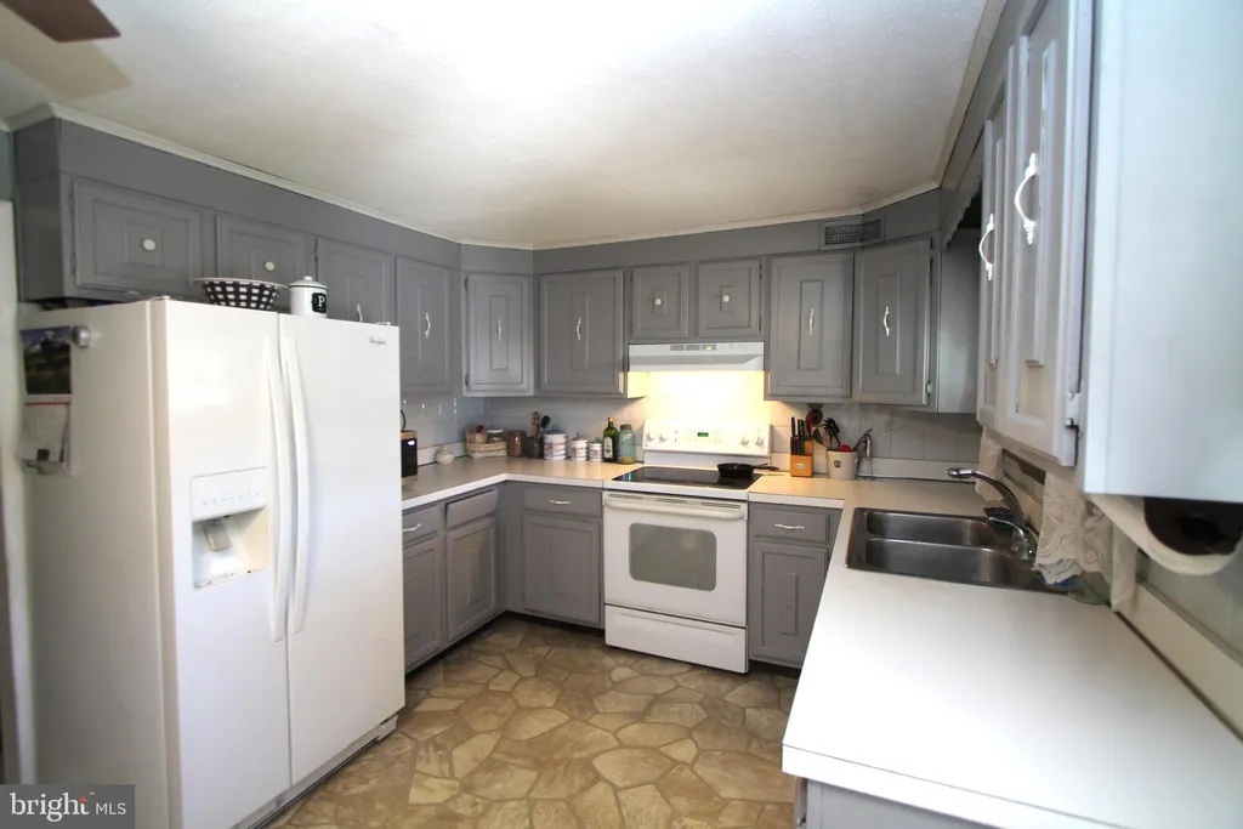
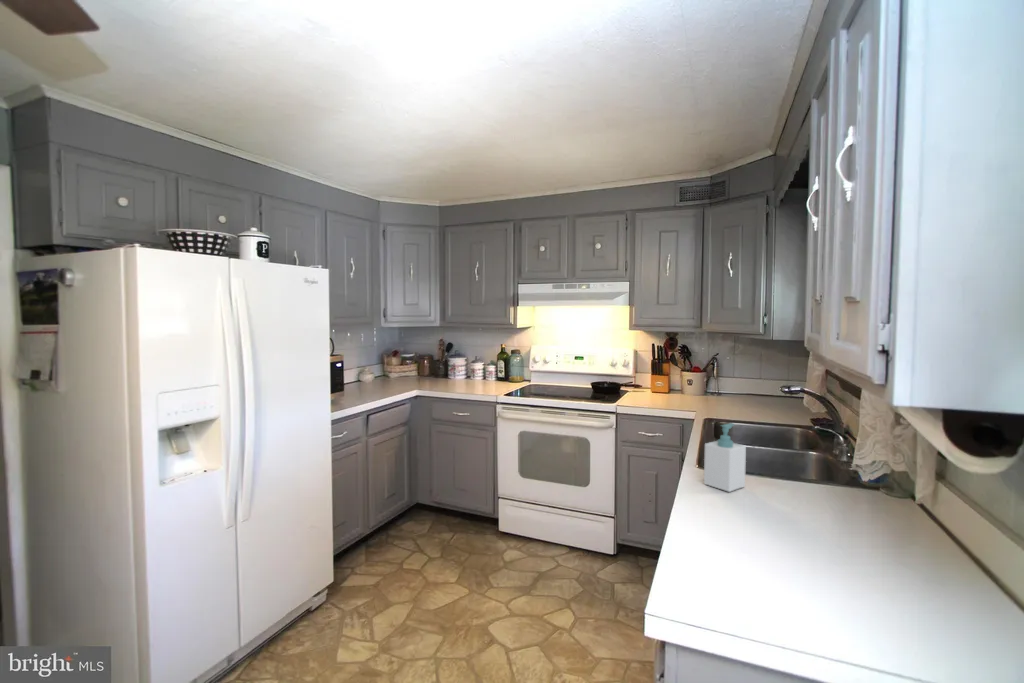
+ soap bottle [703,422,747,493]
